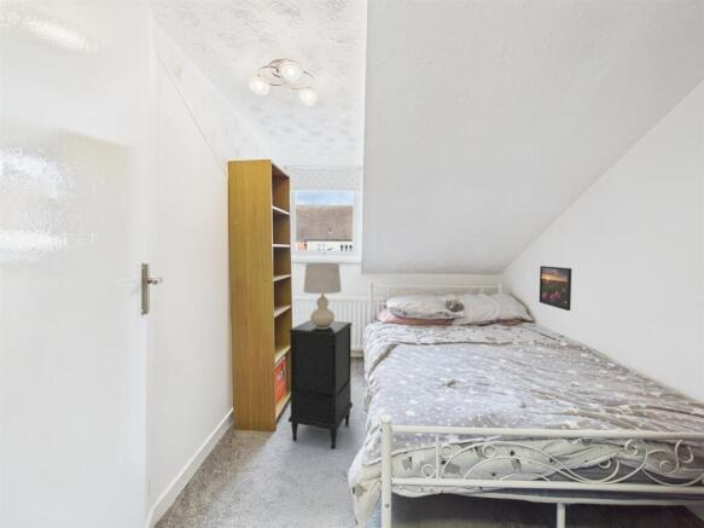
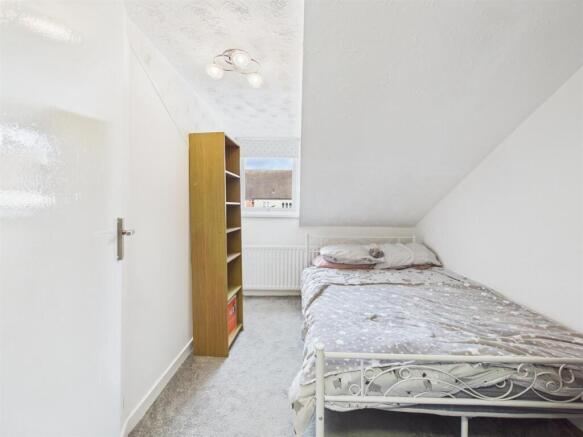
- table lamp [302,262,343,329]
- nightstand [287,319,354,449]
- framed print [539,265,572,312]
